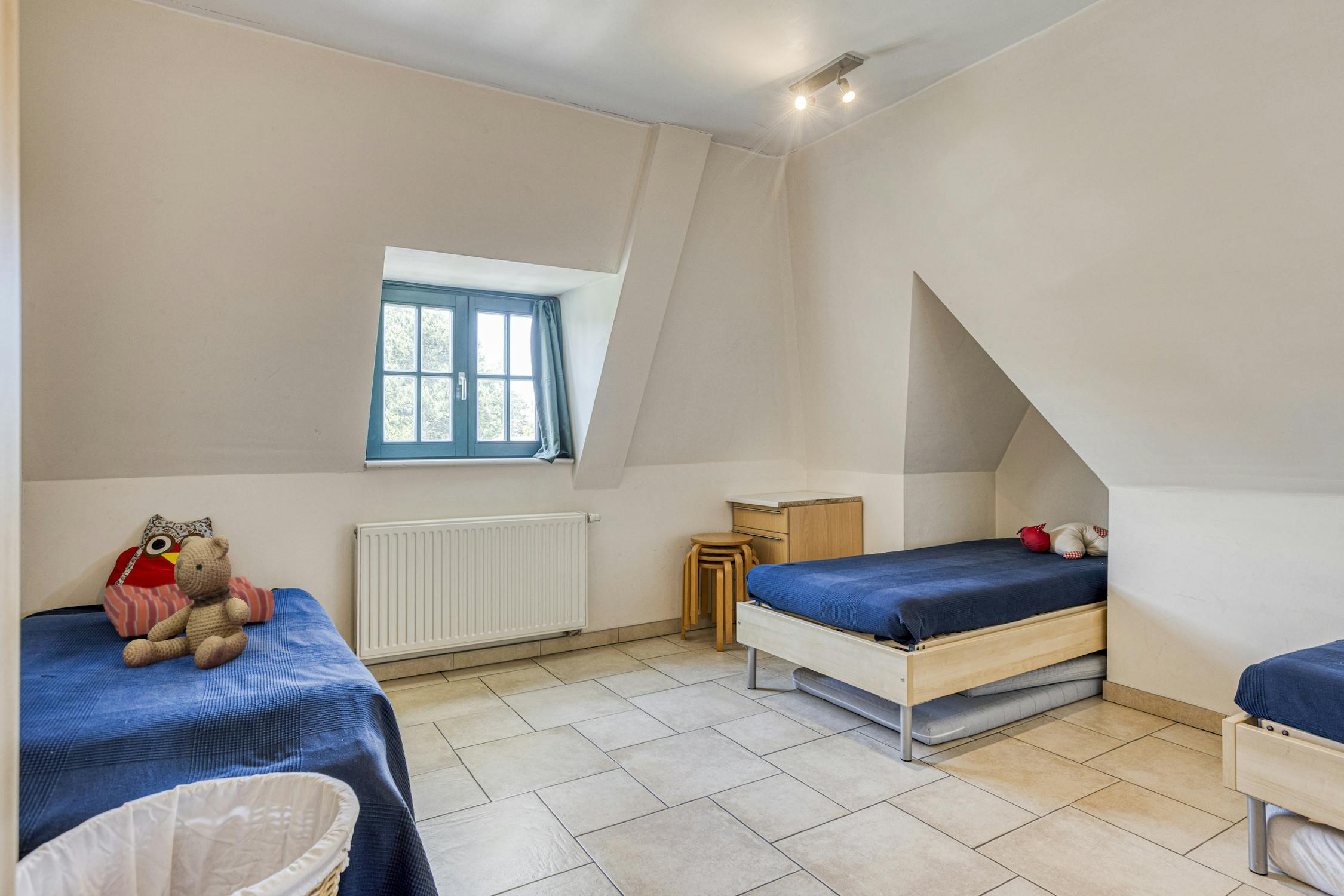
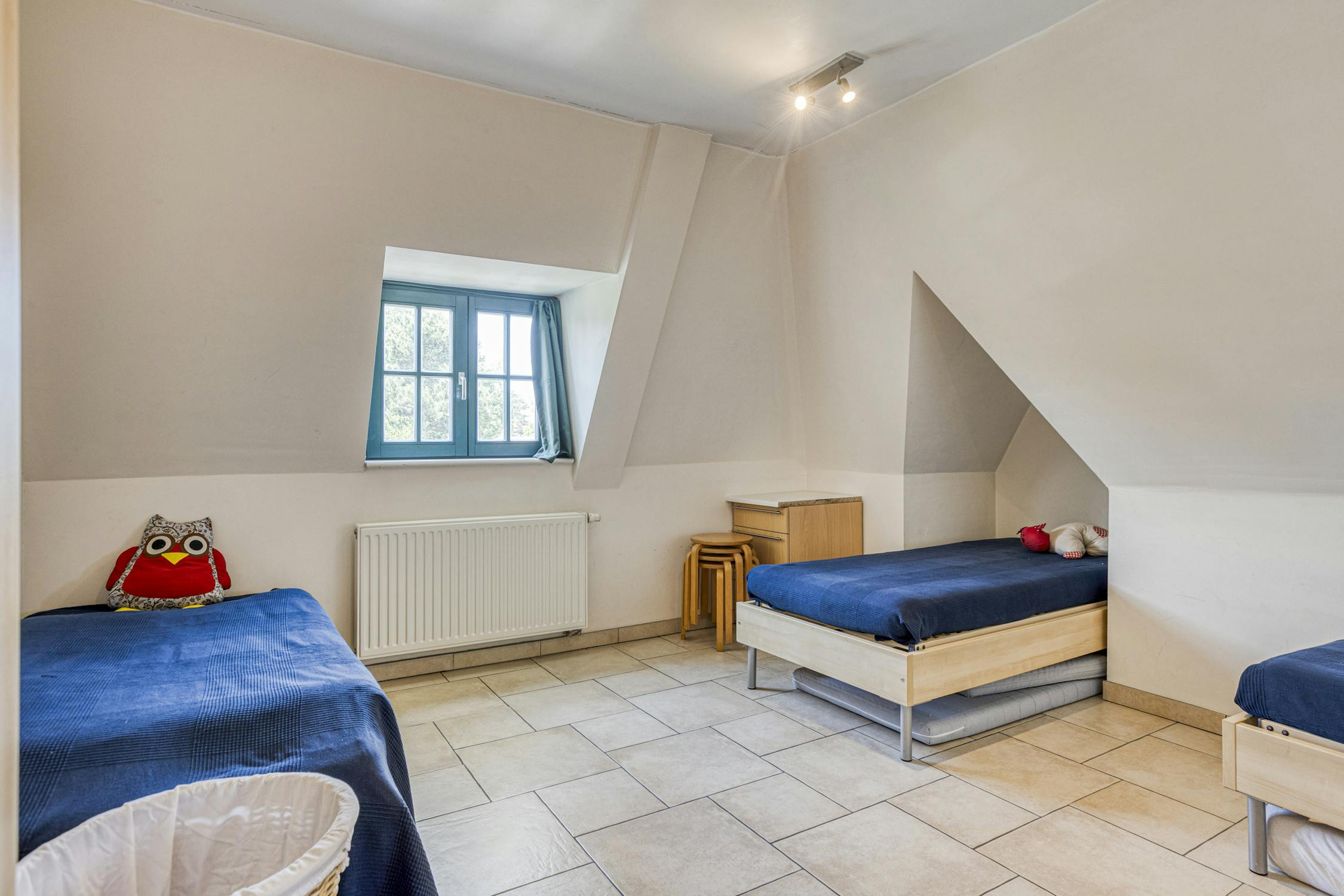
- seat cushion [103,576,275,637]
- teddy bear [122,533,250,670]
